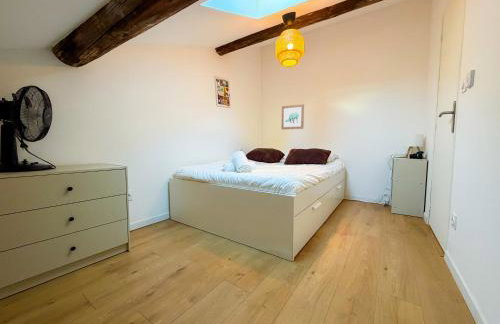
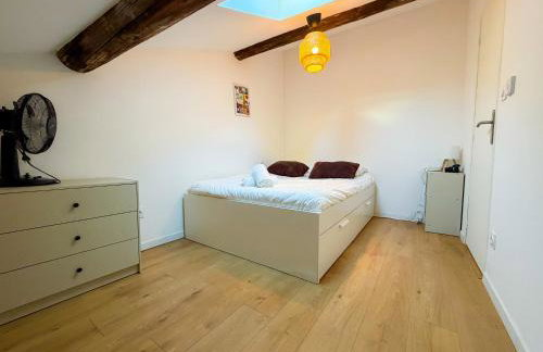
- wall art [281,103,305,130]
